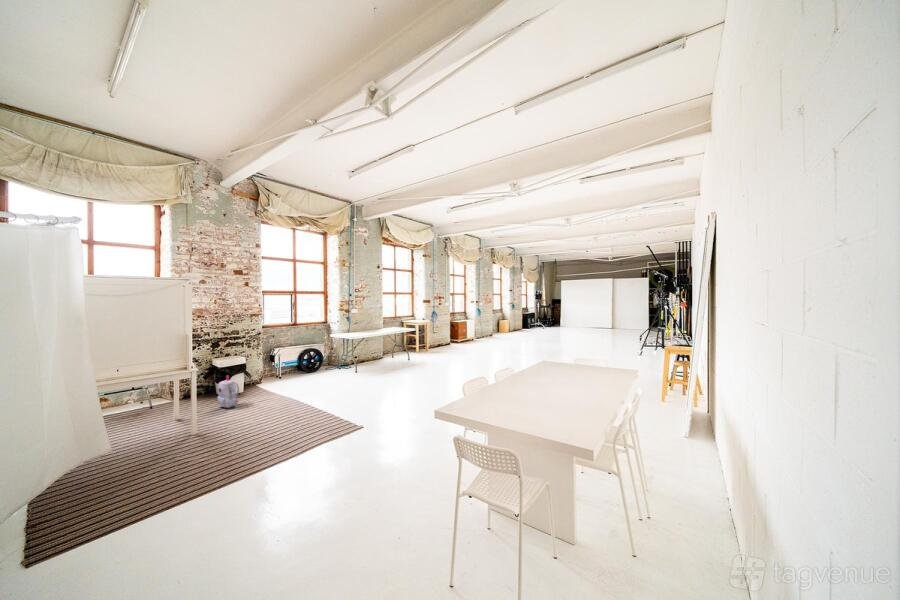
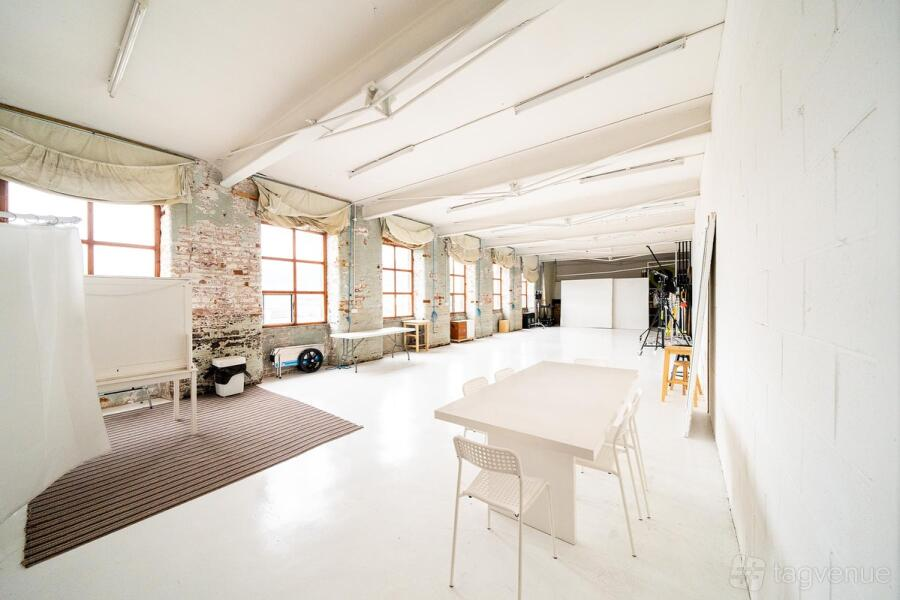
- backpack [217,374,240,409]
